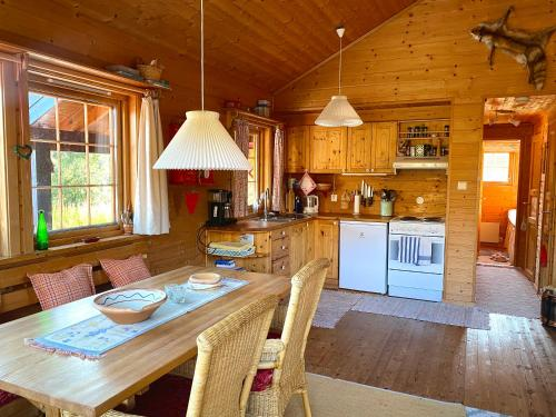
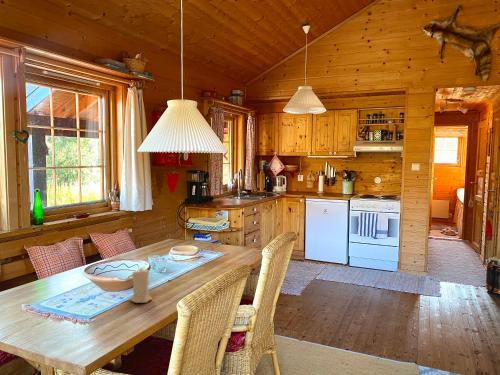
+ candle [130,268,153,304]
